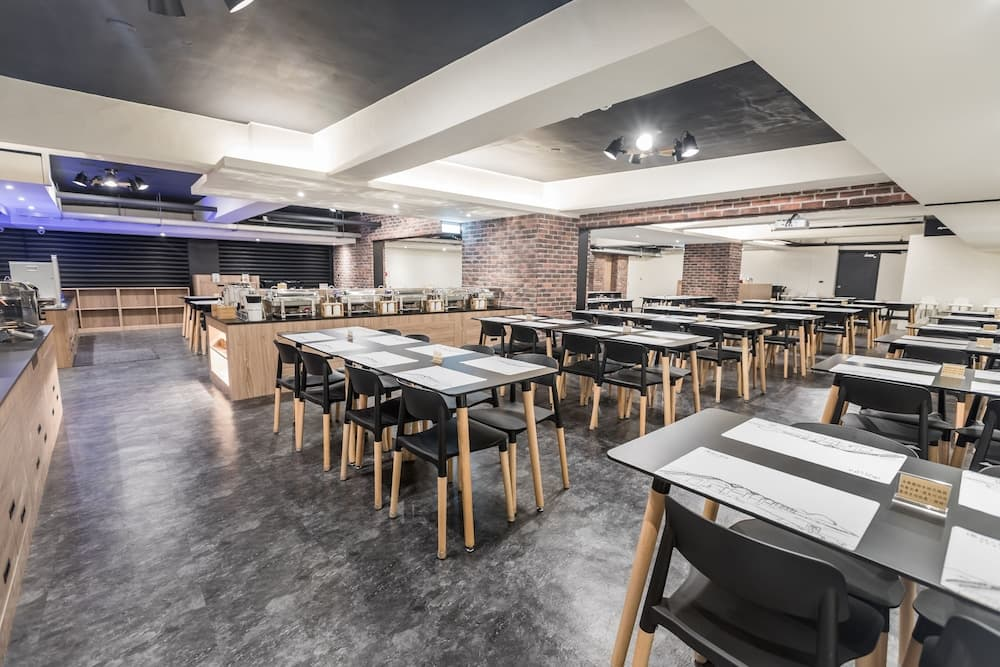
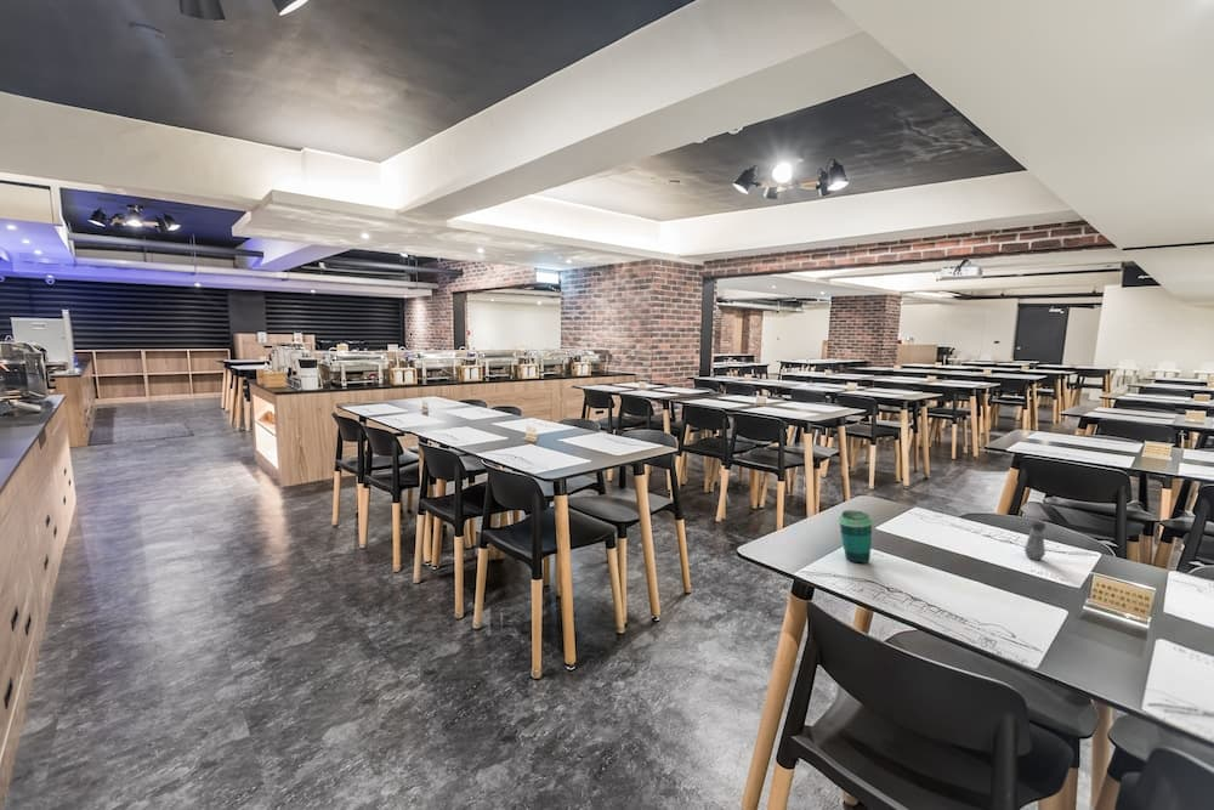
+ salt shaker [1023,520,1046,561]
+ cup [838,509,874,565]
